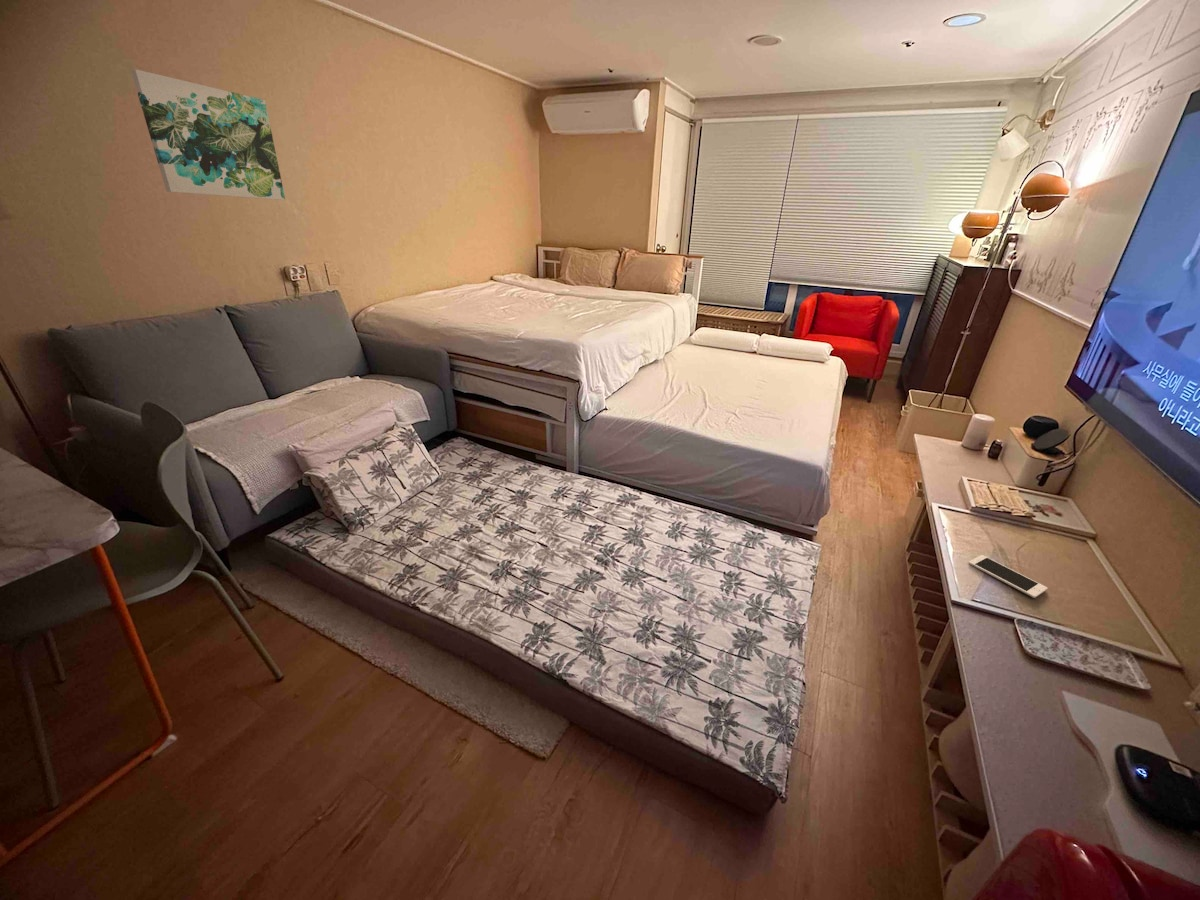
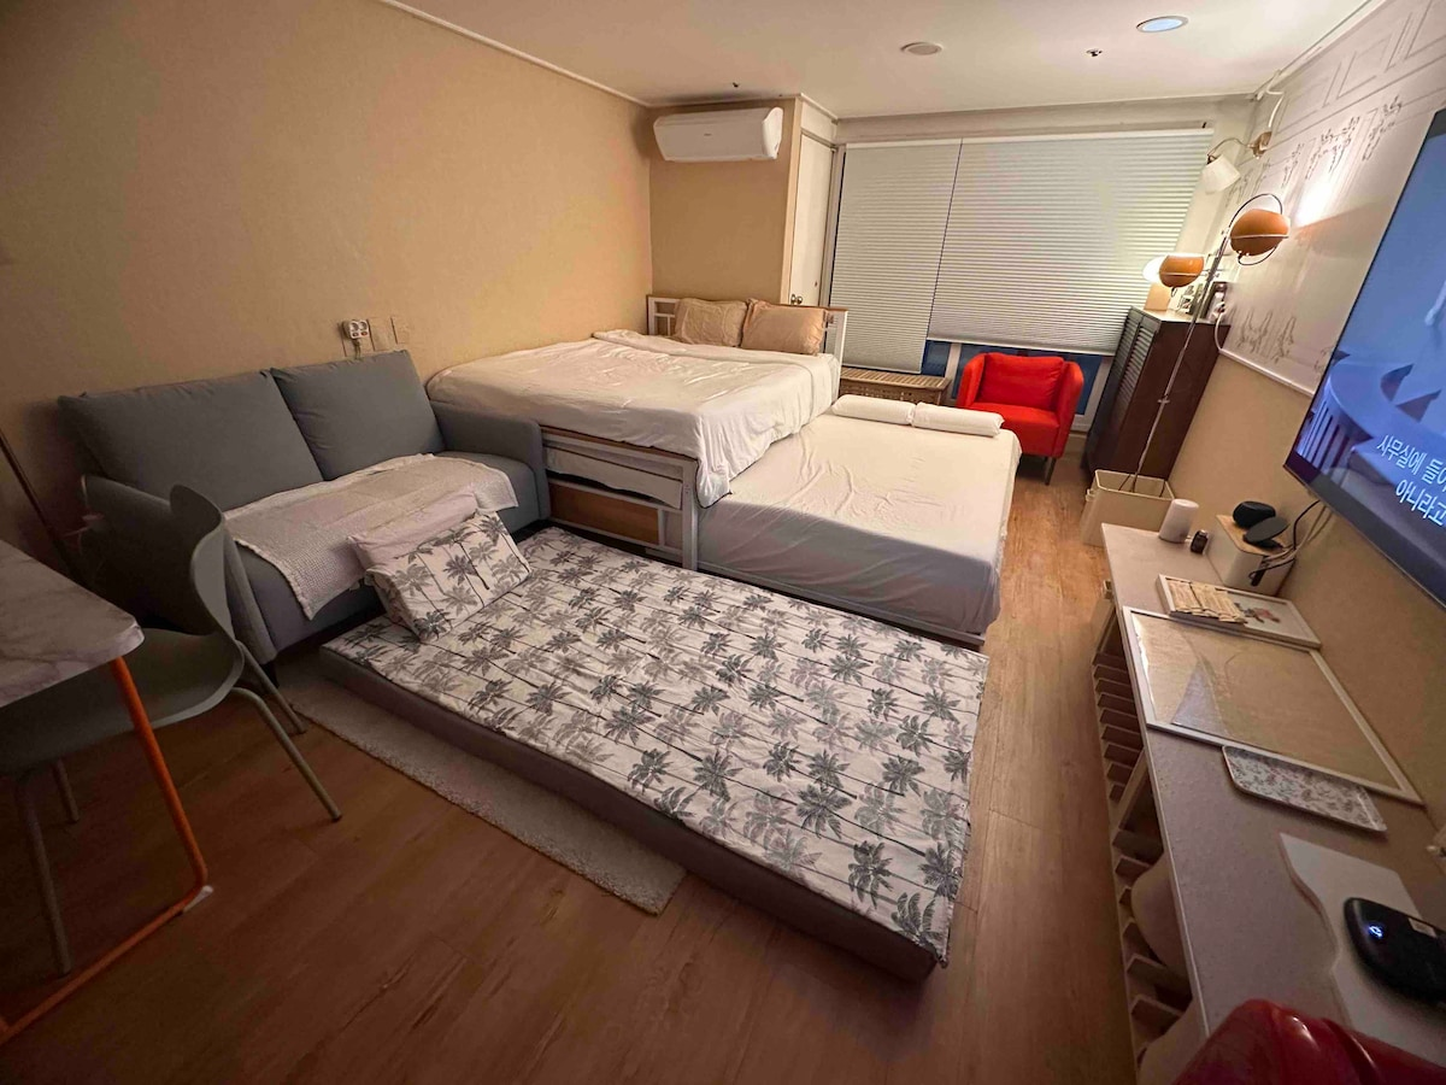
- cell phone [968,554,1048,599]
- wall art [130,68,286,201]
